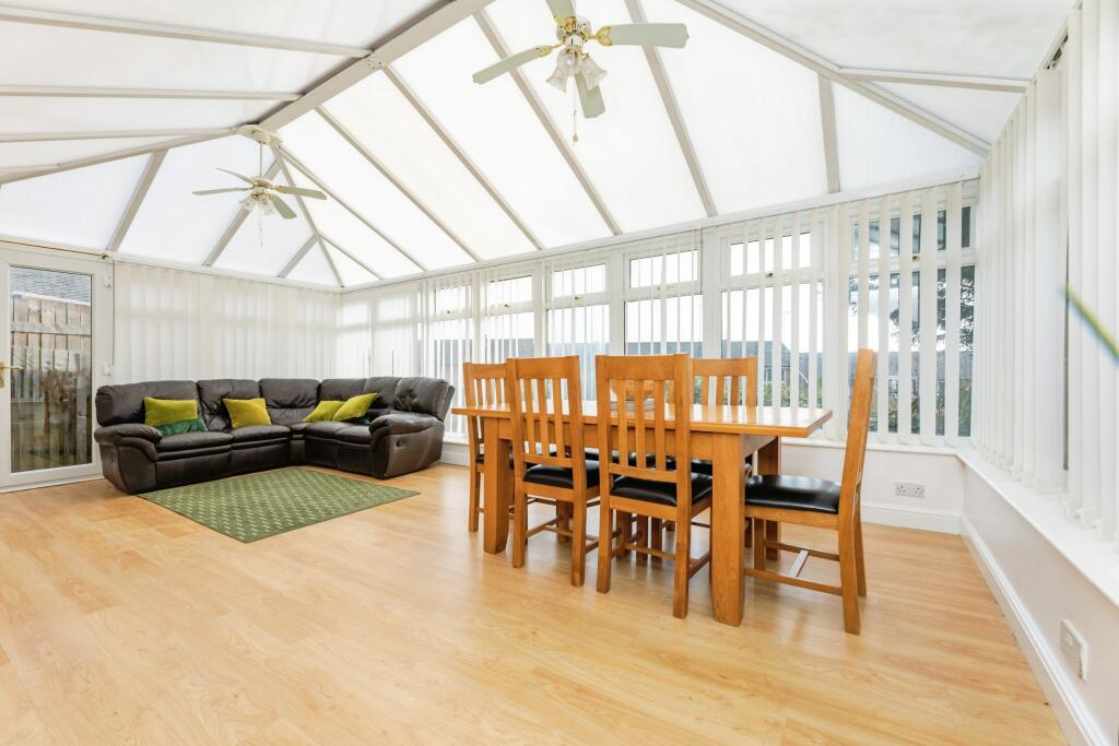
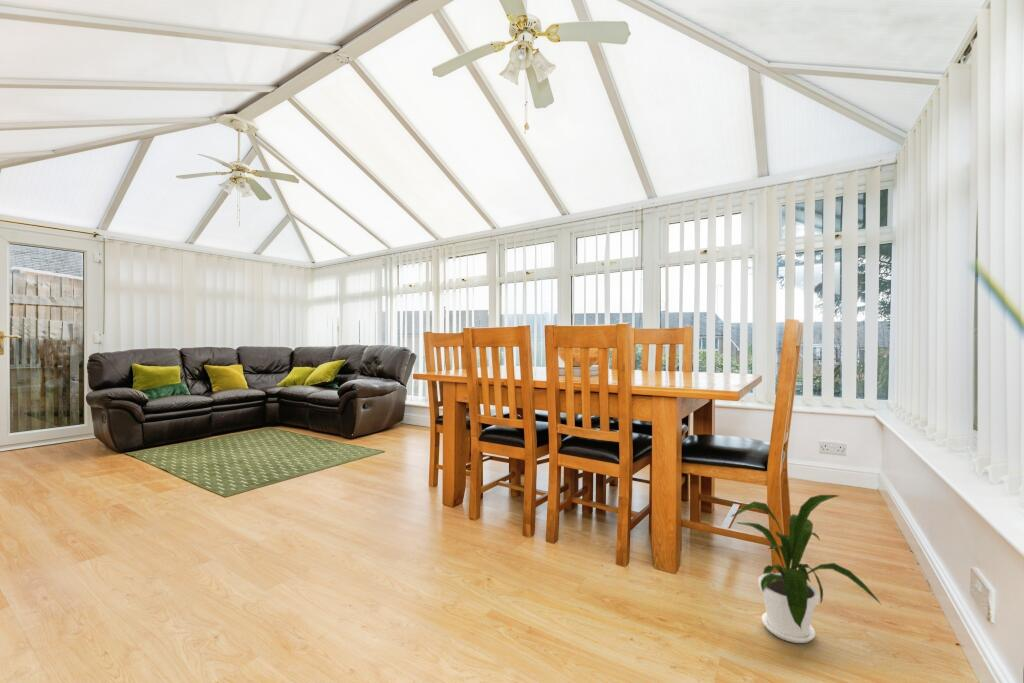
+ house plant [730,494,882,644]
